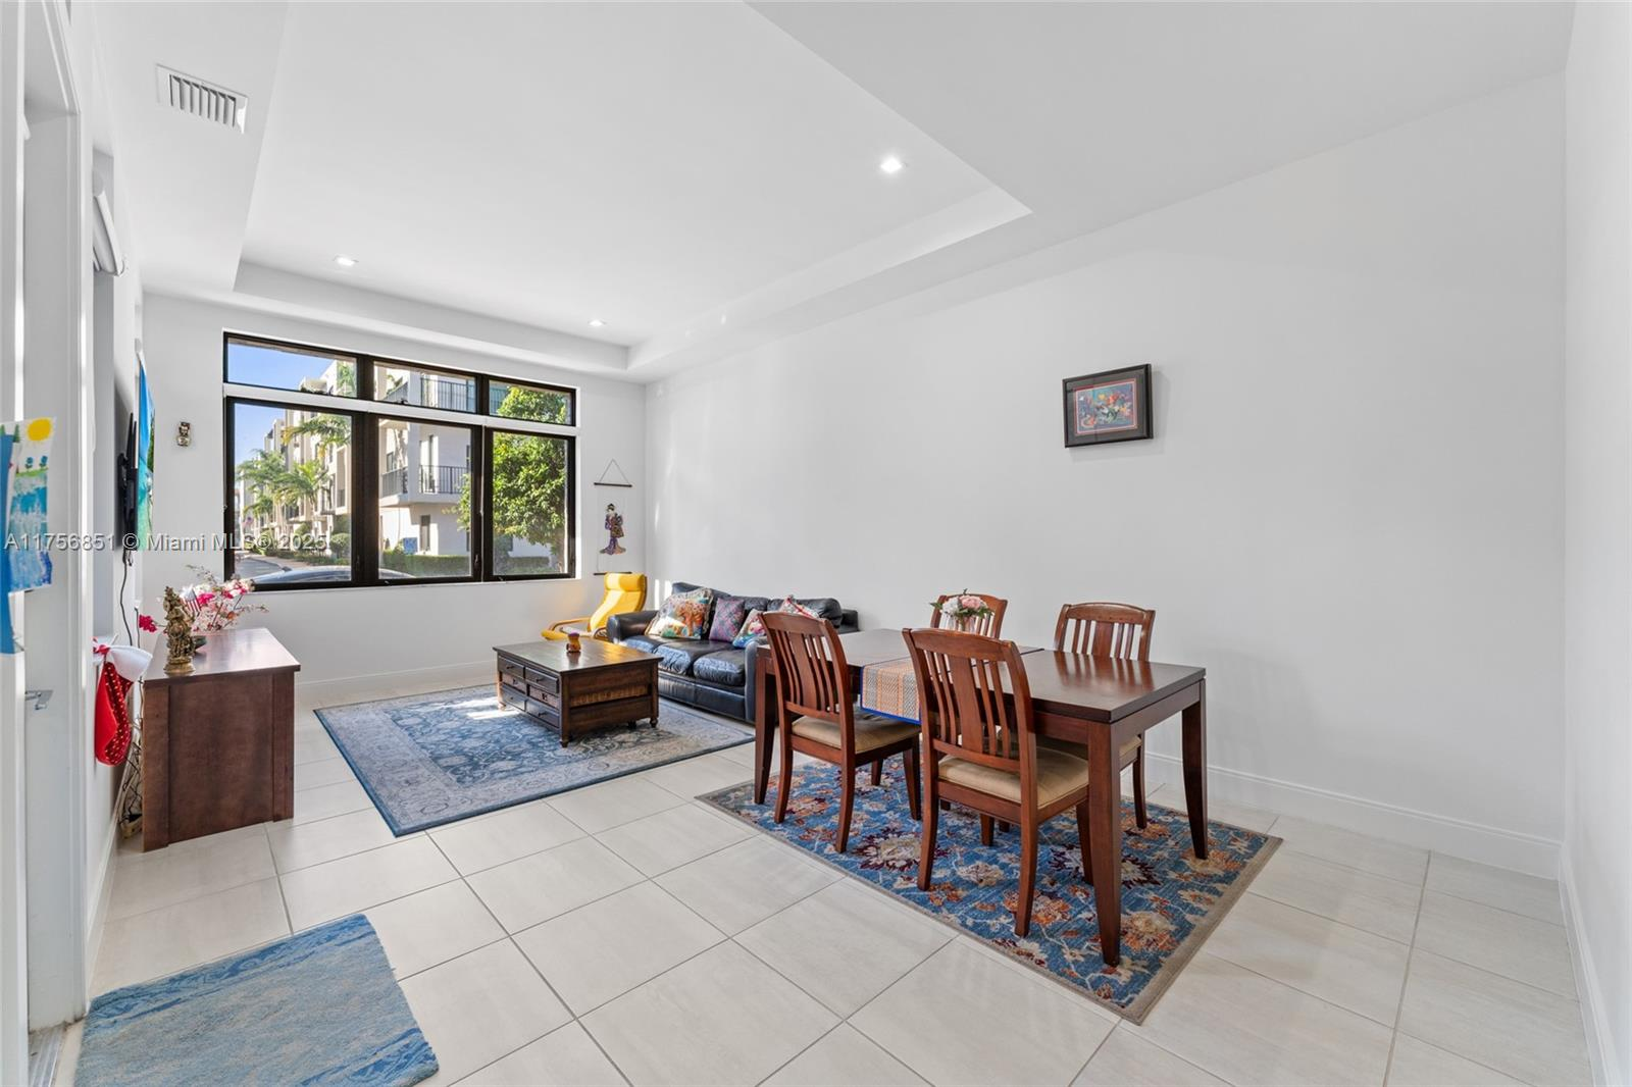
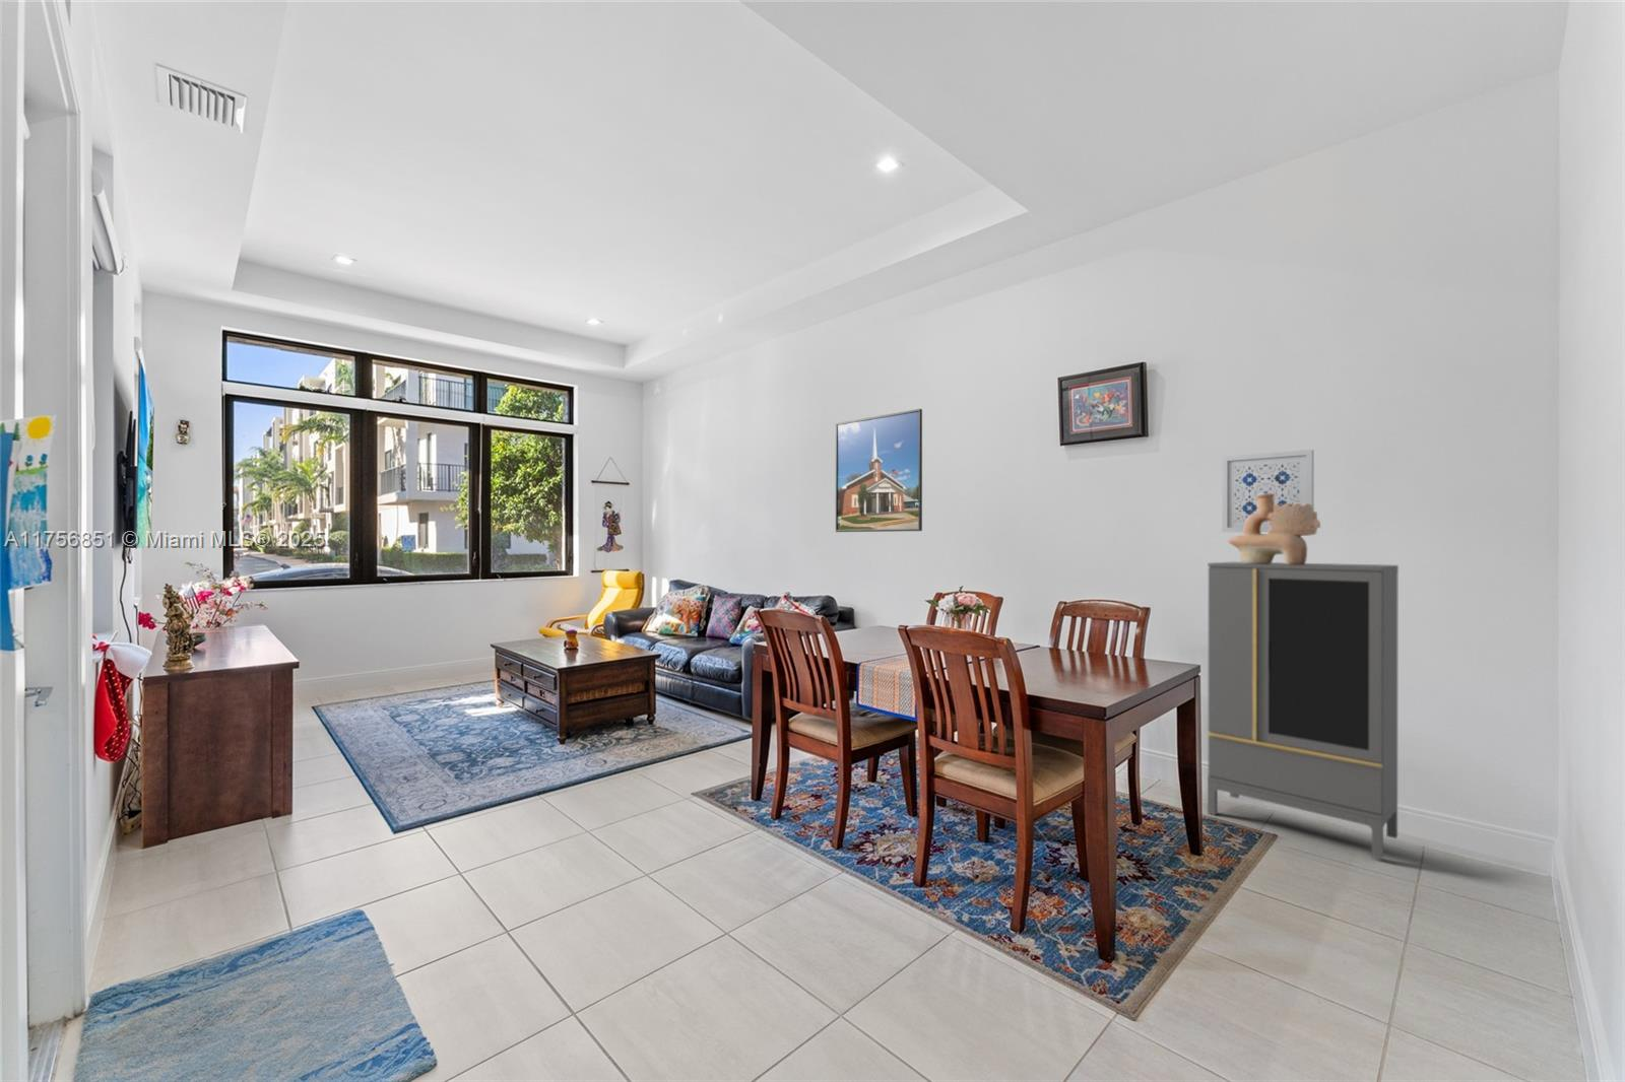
+ wall art [1220,449,1316,533]
+ decorative vase [1226,493,1322,564]
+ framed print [835,408,923,533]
+ cabinet [1207,560,1399,860]
